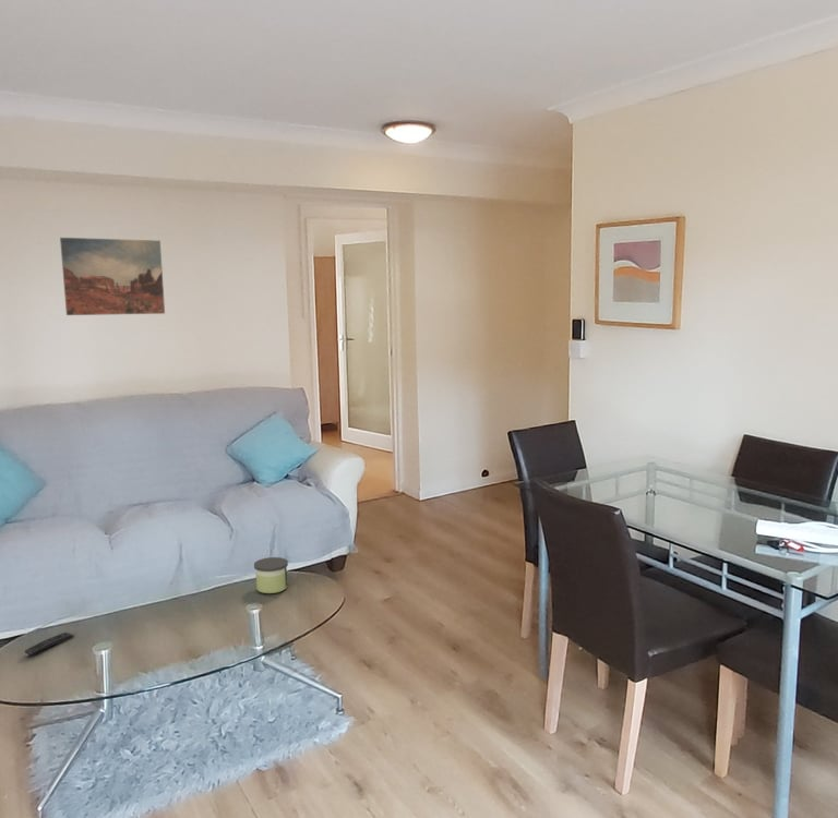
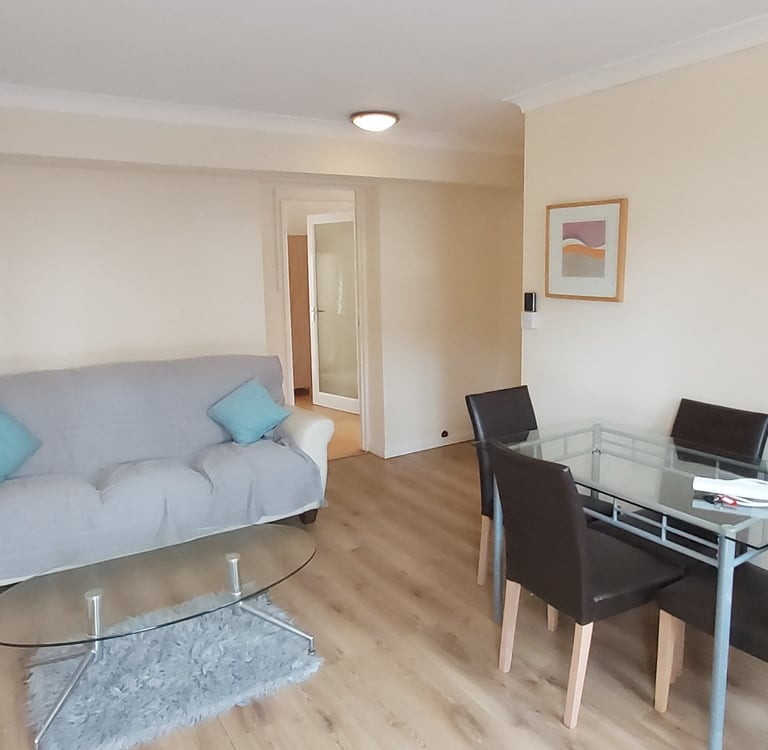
- remote control [23,631,75,658]
- wall art [59,237,166,316]
- candle [253,556,289,594]
